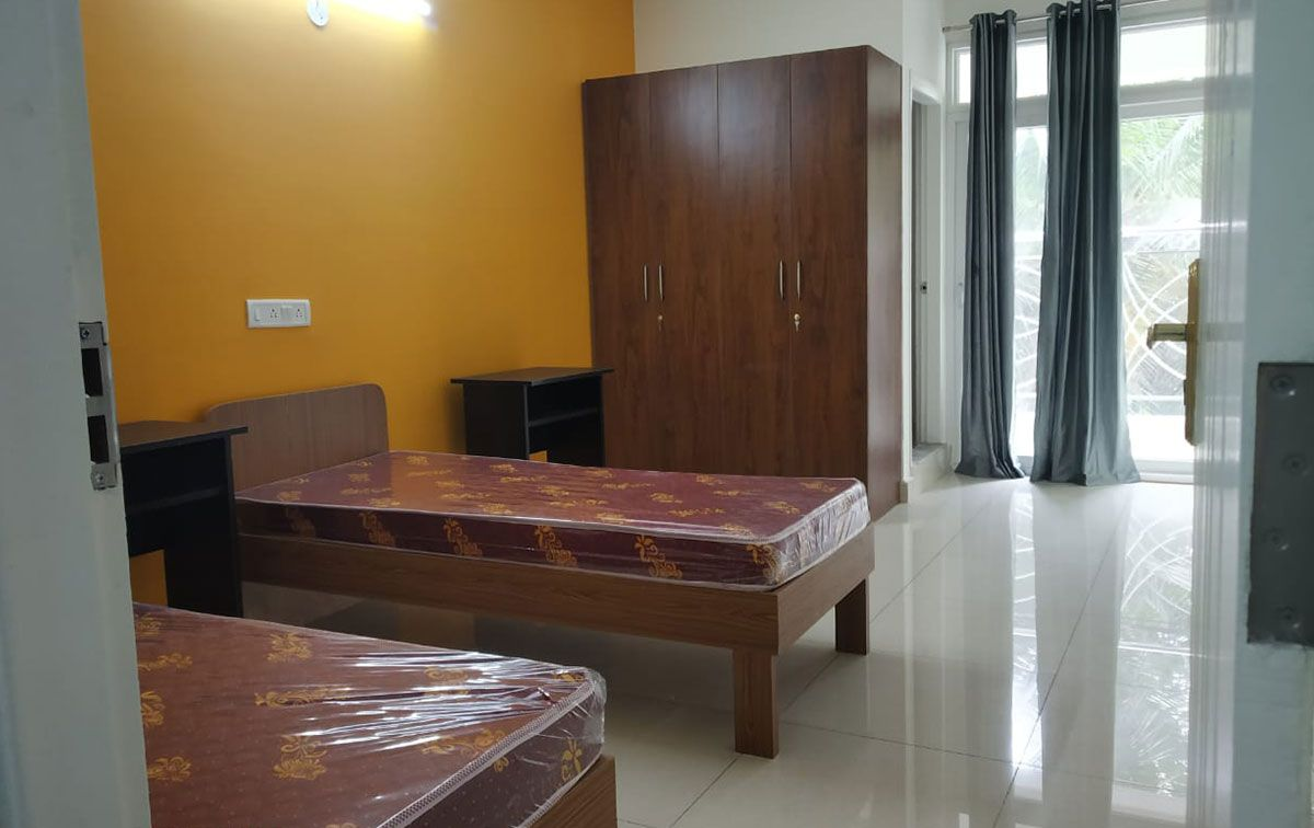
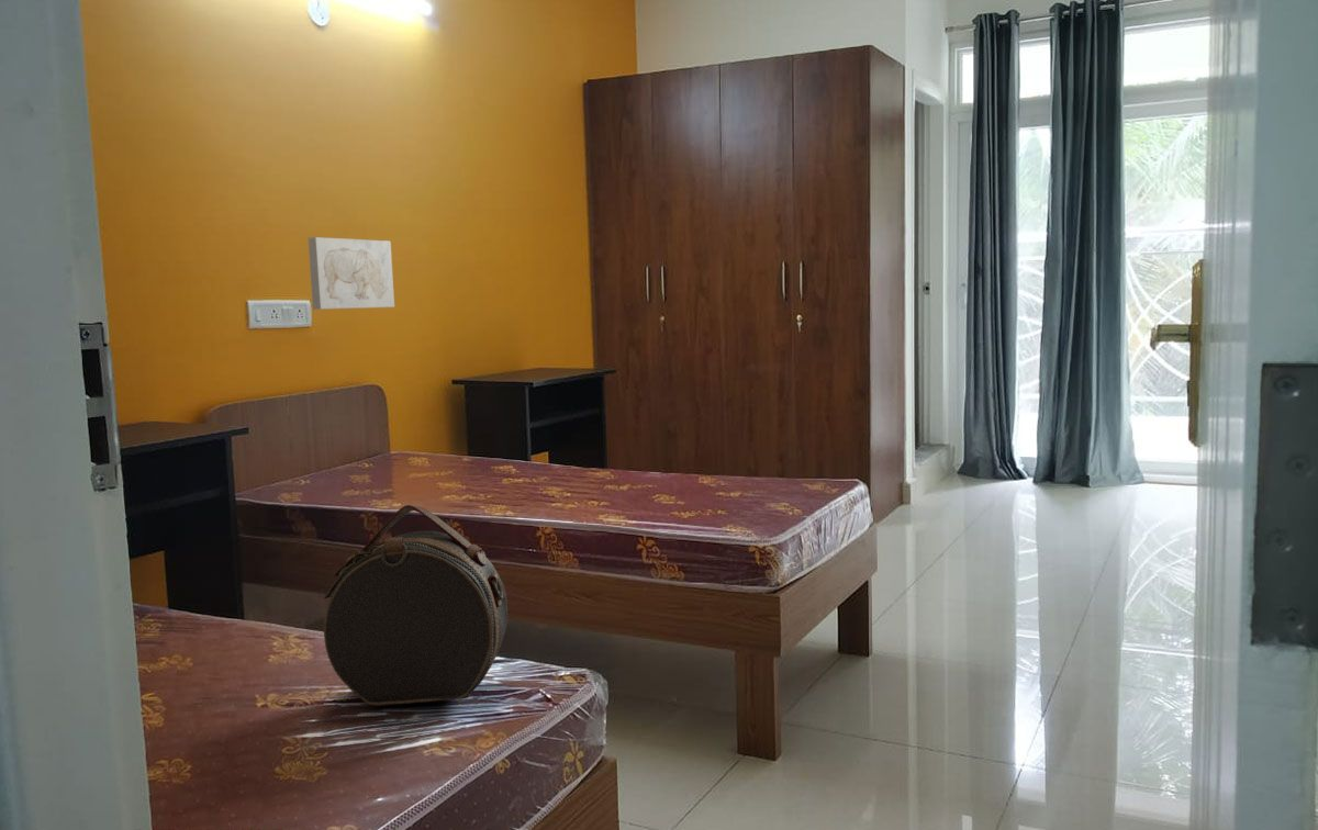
+ wall art [308,236,395,311]
+ hat box [323,504,509,707]
